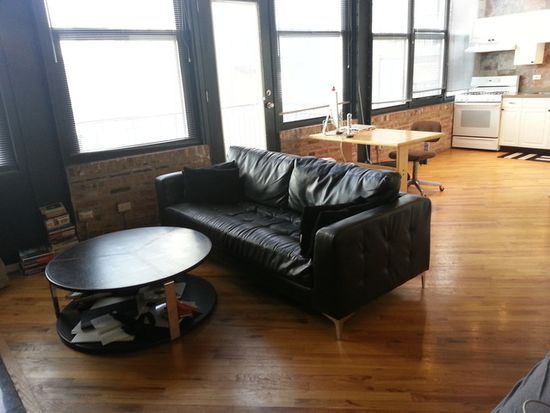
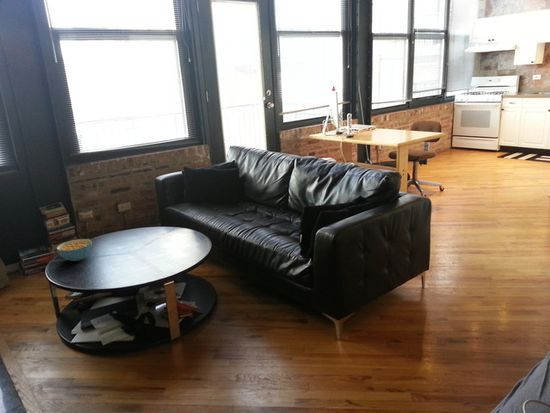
+ cereal bowl [56,238,93,262]
